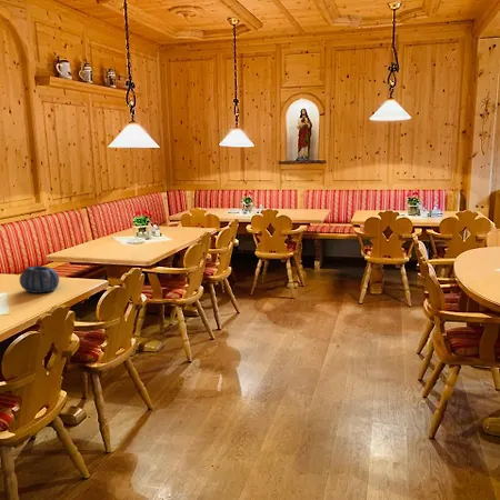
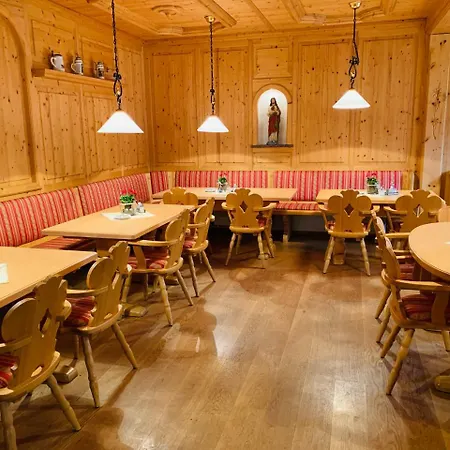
- decorative bowl [19,264,60,294]
